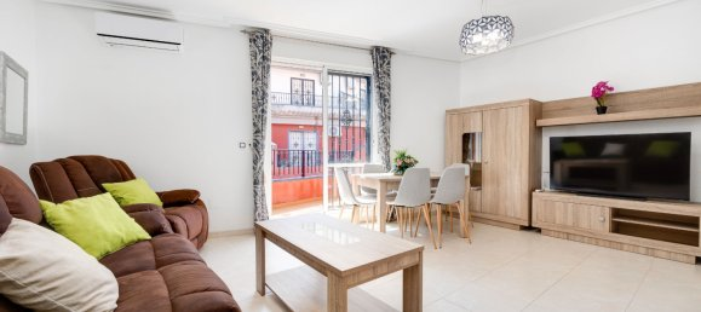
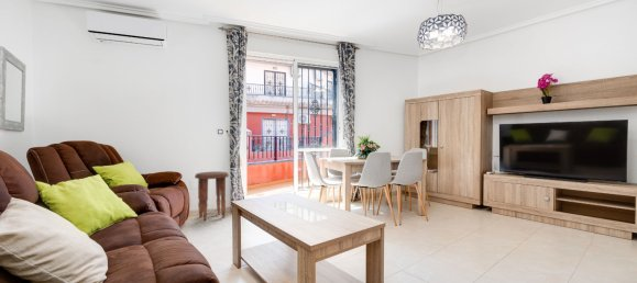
+ side table [194,170,230,222]
